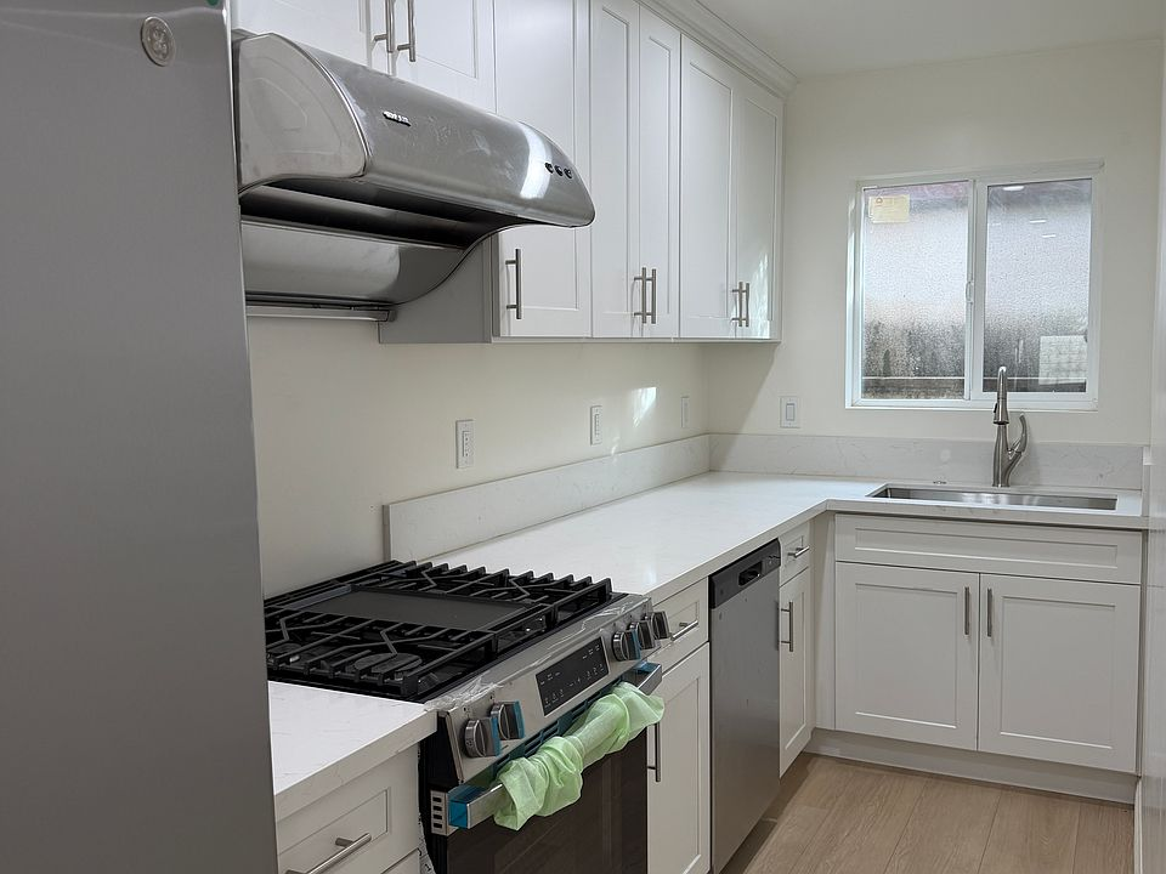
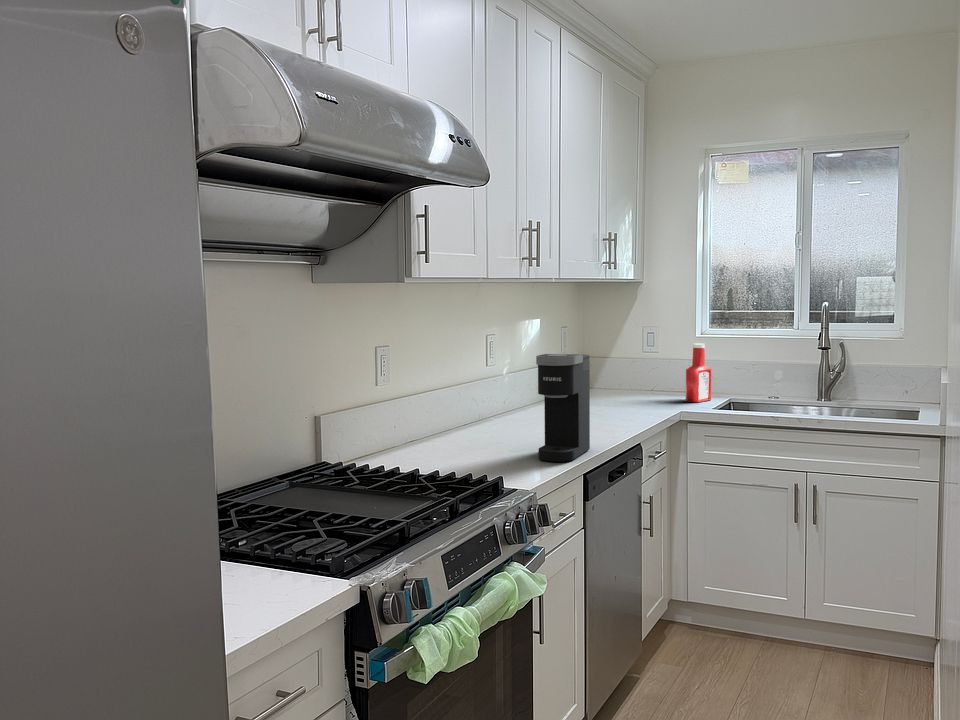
+ soap bottle [685,343,713,403]
+ coffee maker [535,353,591,463]
